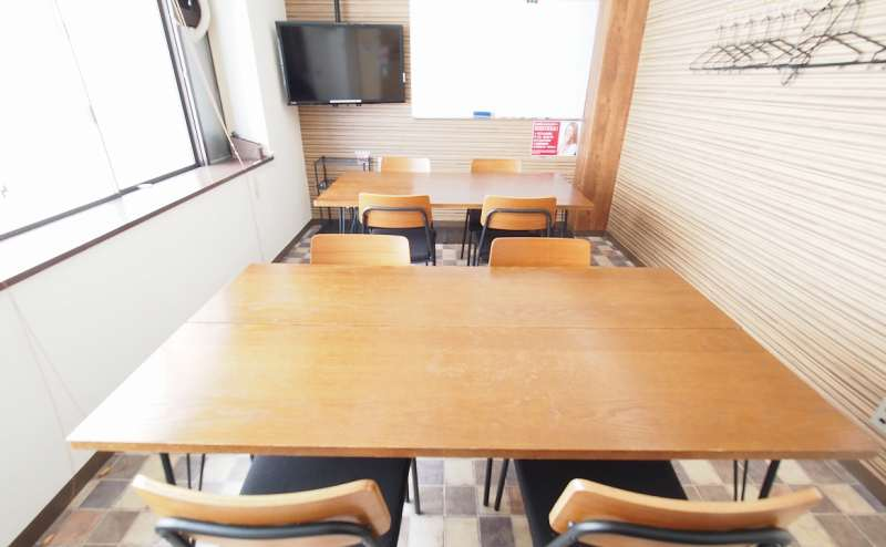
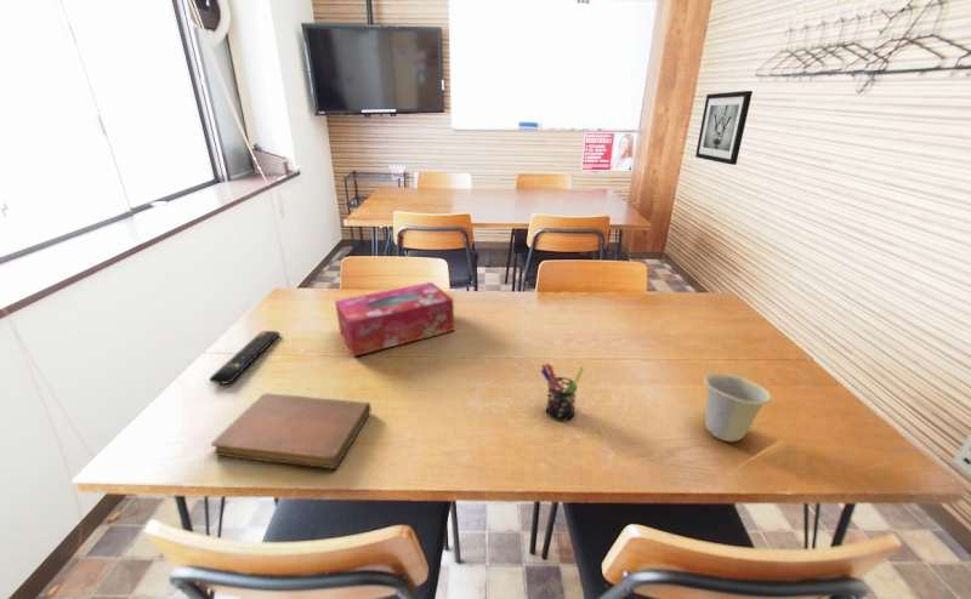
+ notebook [210,392,373,469]
+ remote control [208,330,282,384]
+ pen holder [540,363,585,423]
+ tissue box [334,281,455,358]
+ wall art [694,90,754,166]
+ cup [703,371,773,443]
